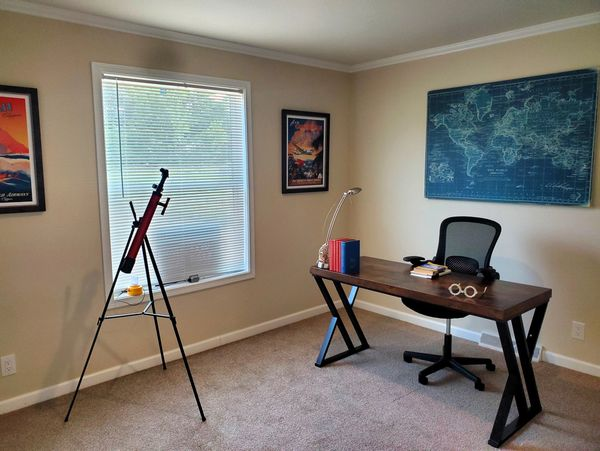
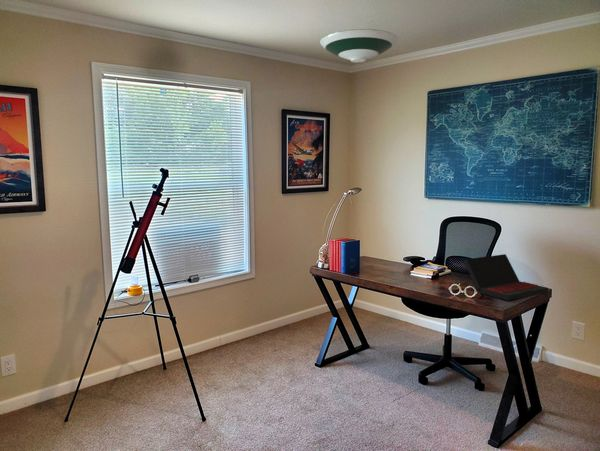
+ laptop [463,253,549,301]
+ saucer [319,28,399,63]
